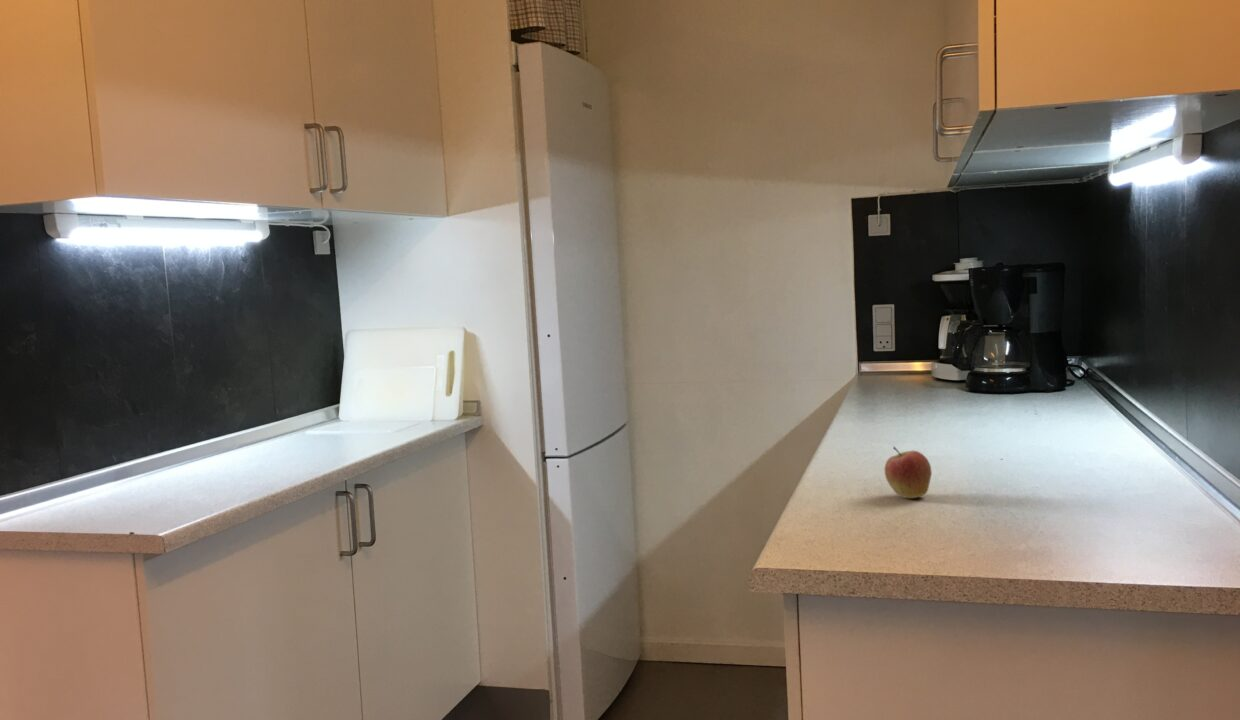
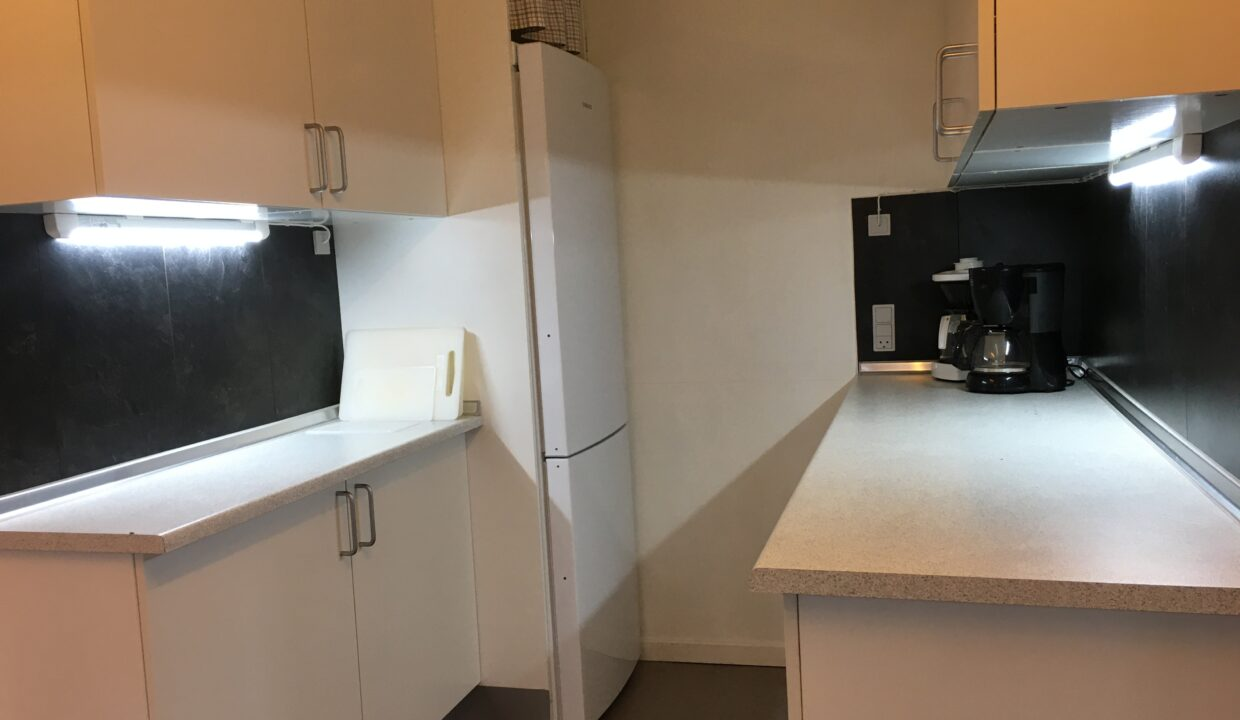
- fruit [884,446,933,499]
